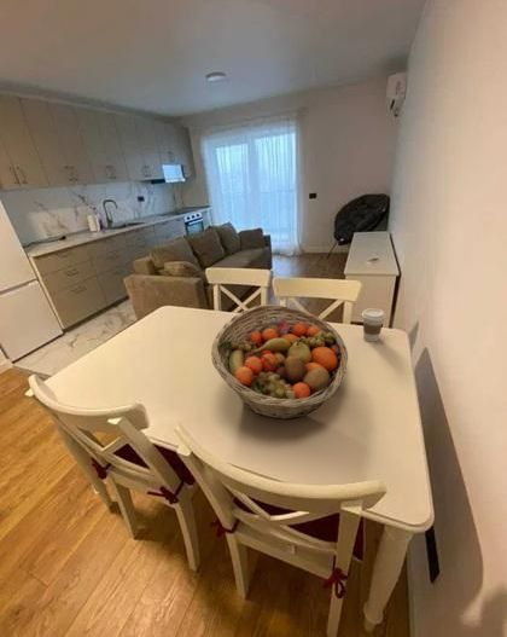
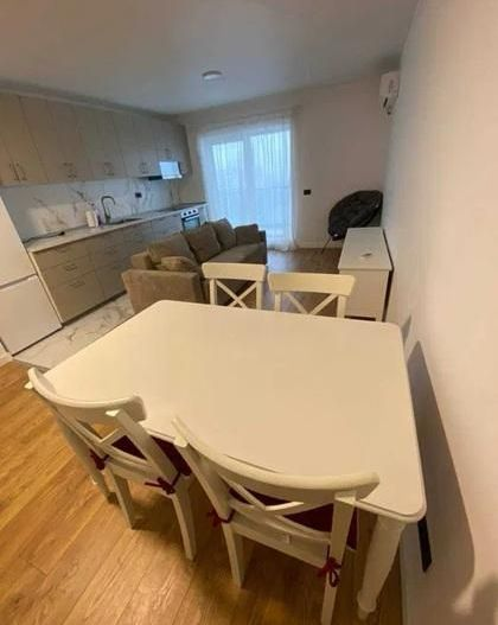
- fruit basket [210,303,349,421]
- coffee cup [361,307,386,343]
